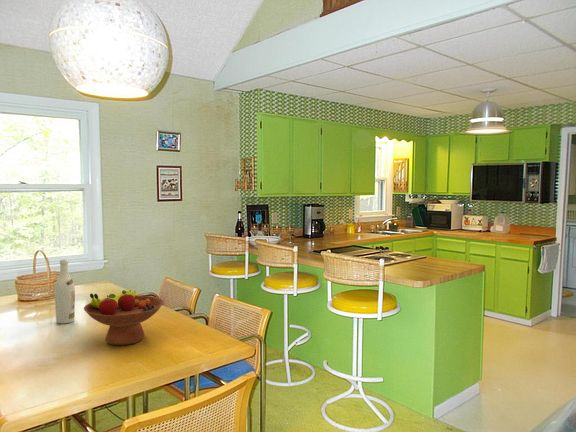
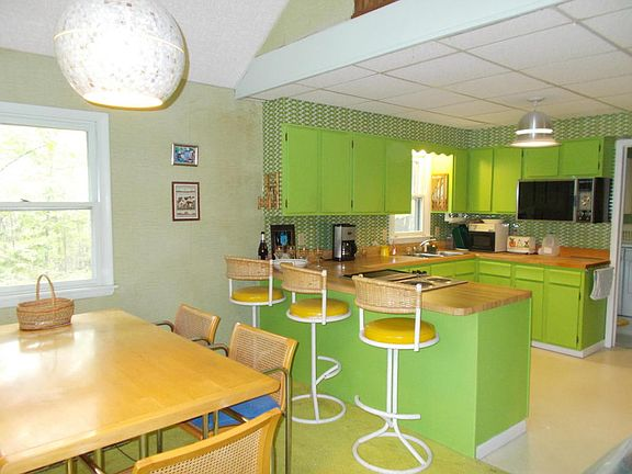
- wine bottle [54,258,76,325]
- fruit bowl [83,289,165,346]
